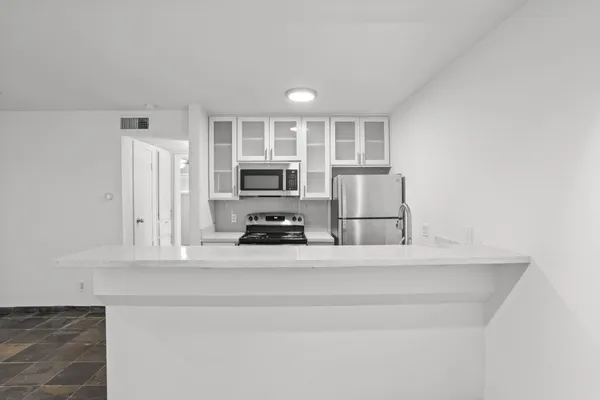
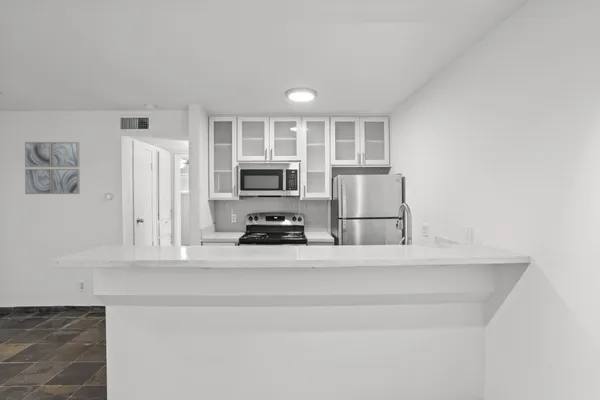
+ wall art [24,141,81,195]
